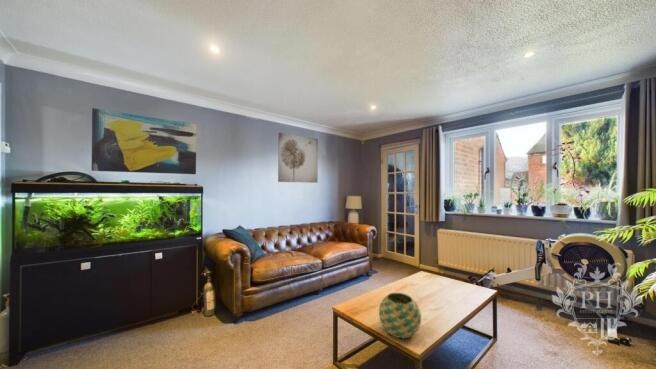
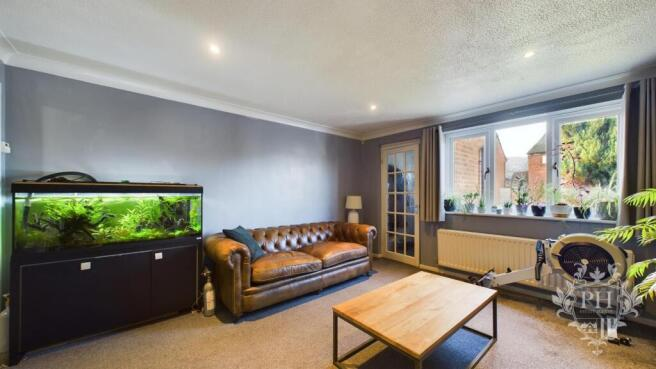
- wall art [277,131,319,184]
- wall art [91,107,197,175]
- decorative ball [378,292,422,339]
